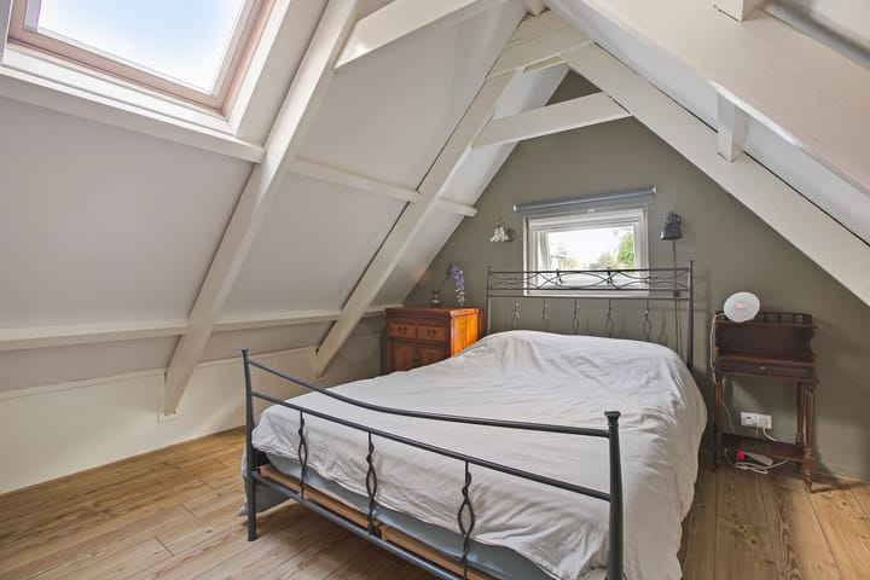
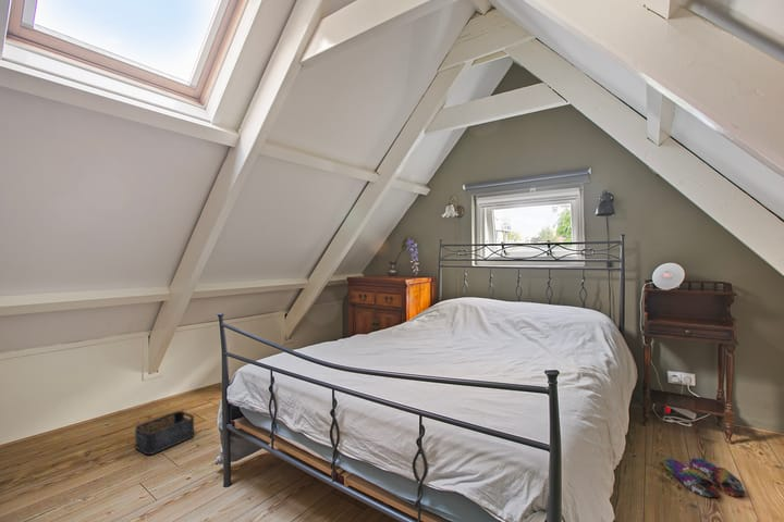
+ slippers [663,457,746,498]
+ storage bin [134,410,195,456]
